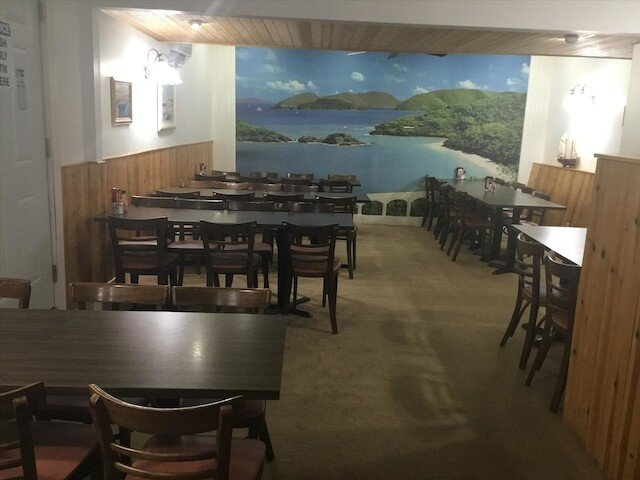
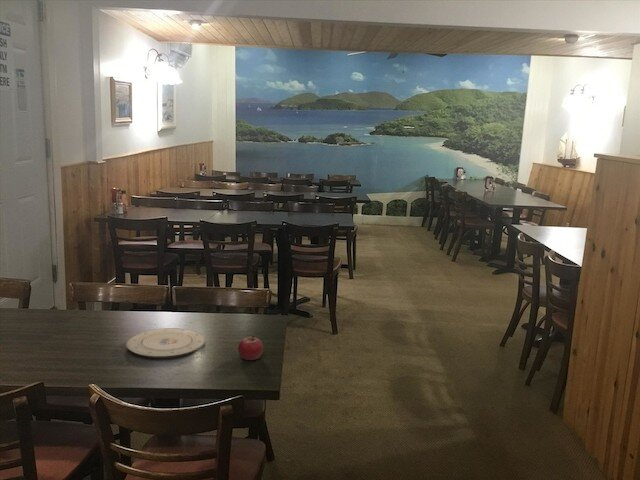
+ plate [125,327,206,359]
+ fruit [237,334,264,361]
